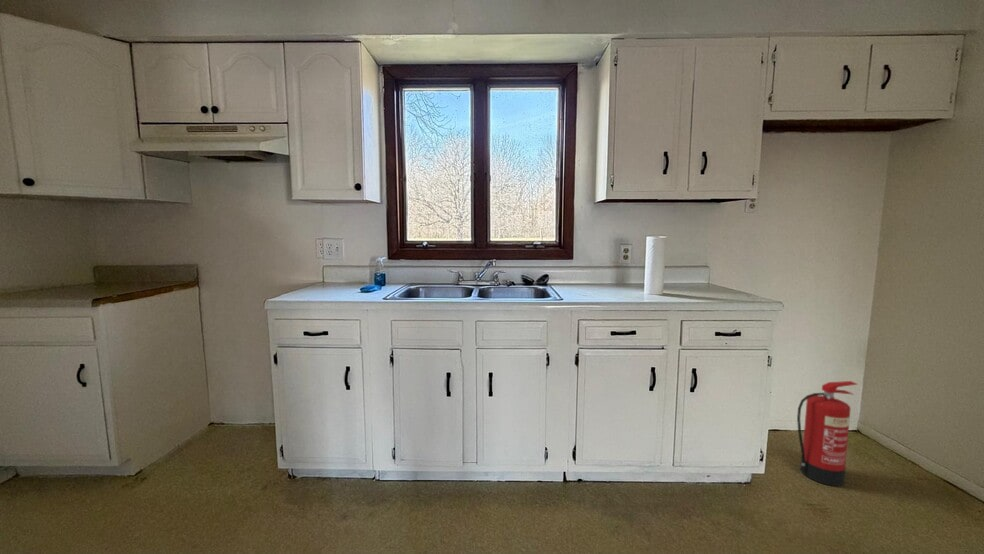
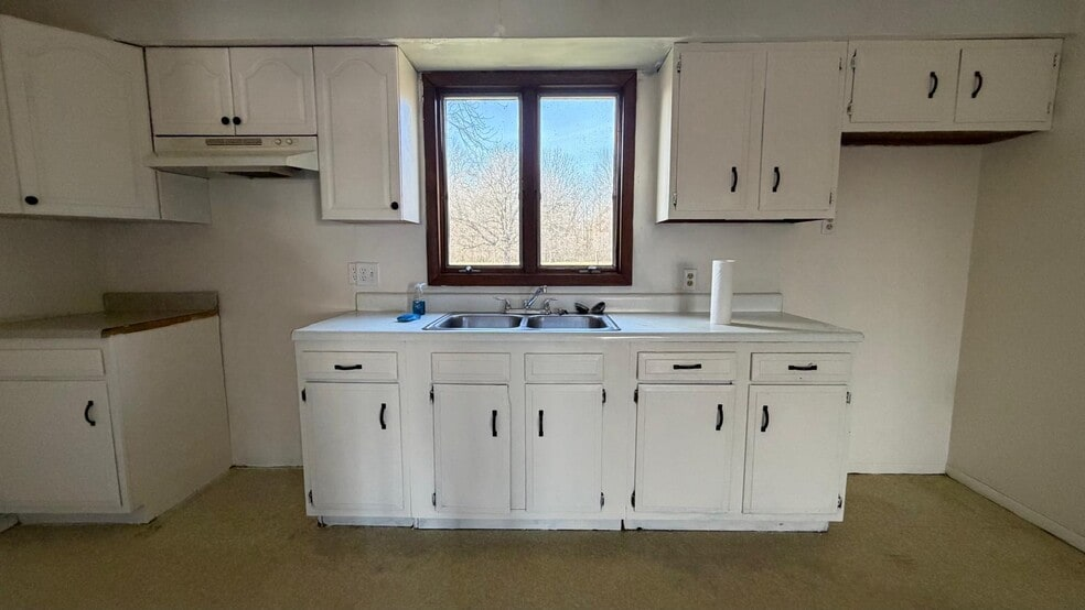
- fire extinguisher [796,380,858,487]
